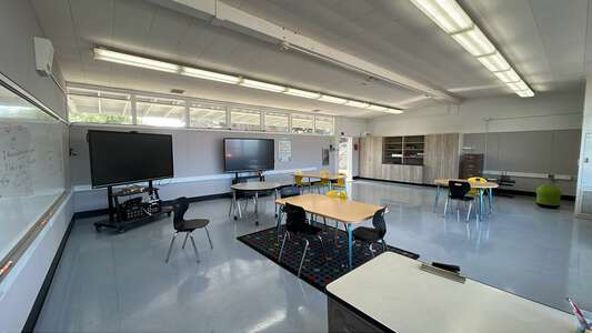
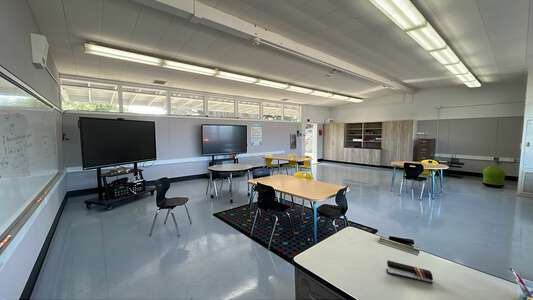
+ stapler [385,259,434,285]
